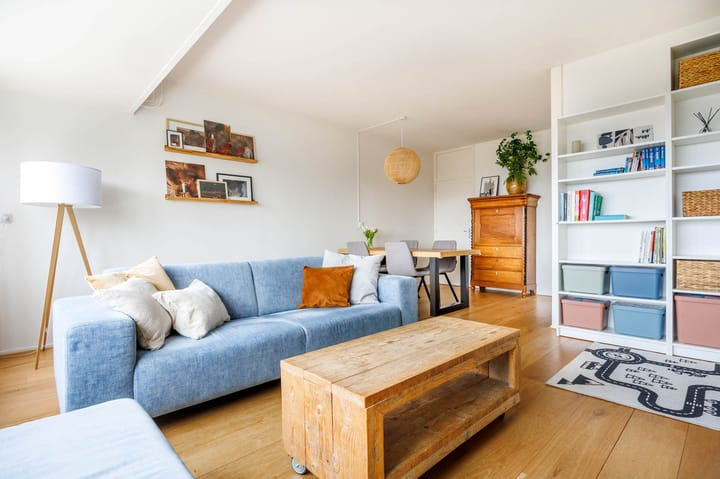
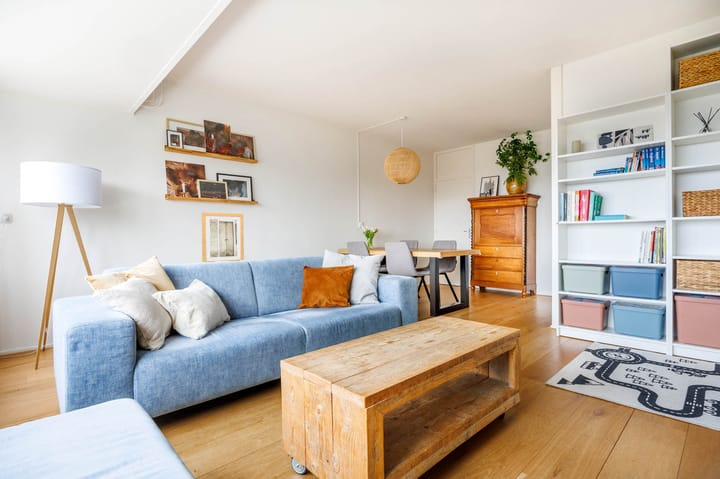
+ wall art [201,212,245,263]
